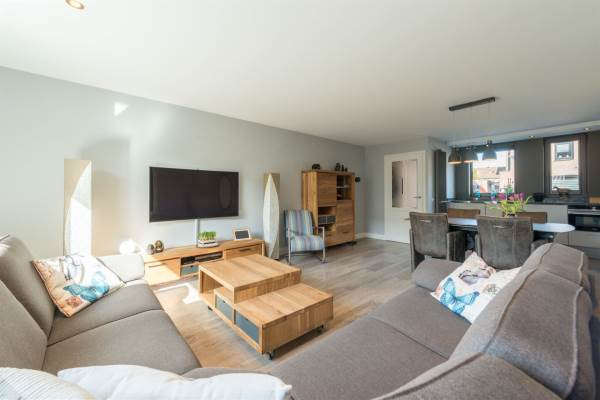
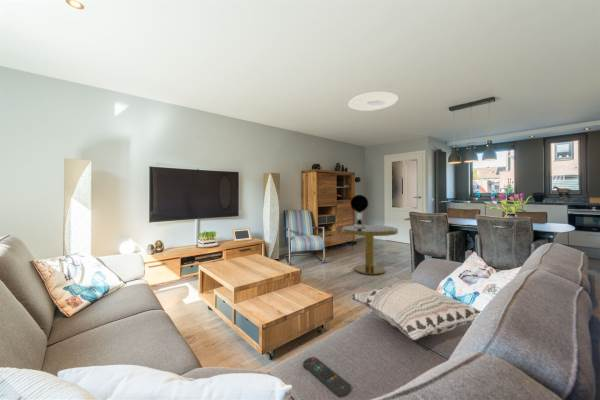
+ ceiling light [347,91,399,112]
+ remote control [302,356,352,399]
+ side table [341,224,399,275]
+ decorative pillow [349,281,482,341]
+ table lamp [349,194,369,227]
